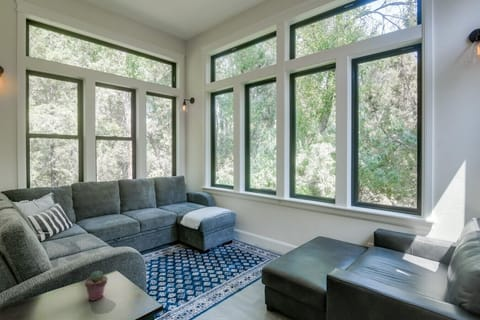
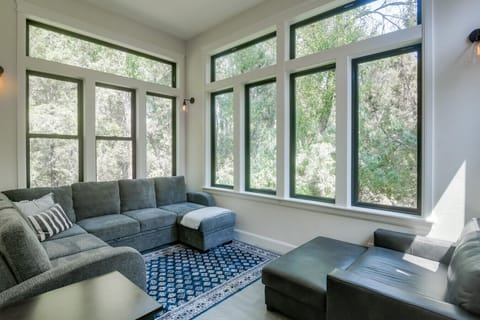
- potted succulent [84,270,108,302]
